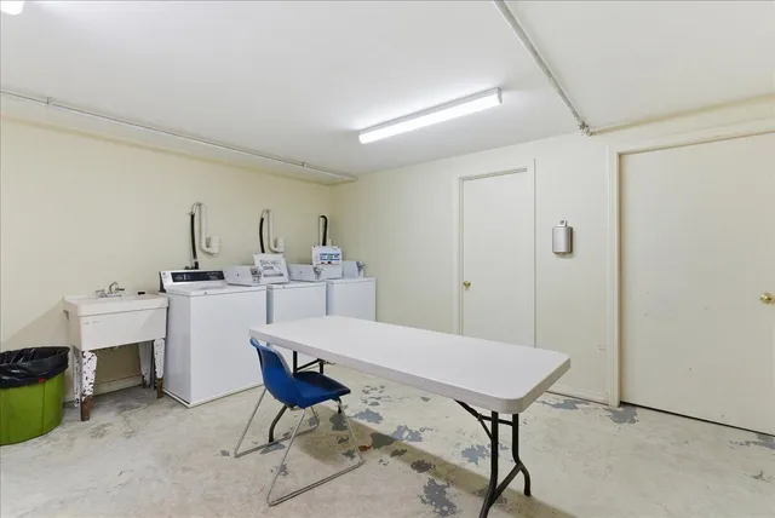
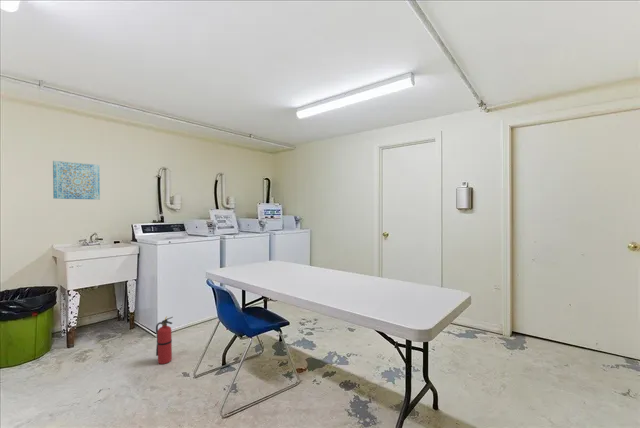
+ fire extinguisher [155,315,174,365]
+ wall art [52,160,101,201]
